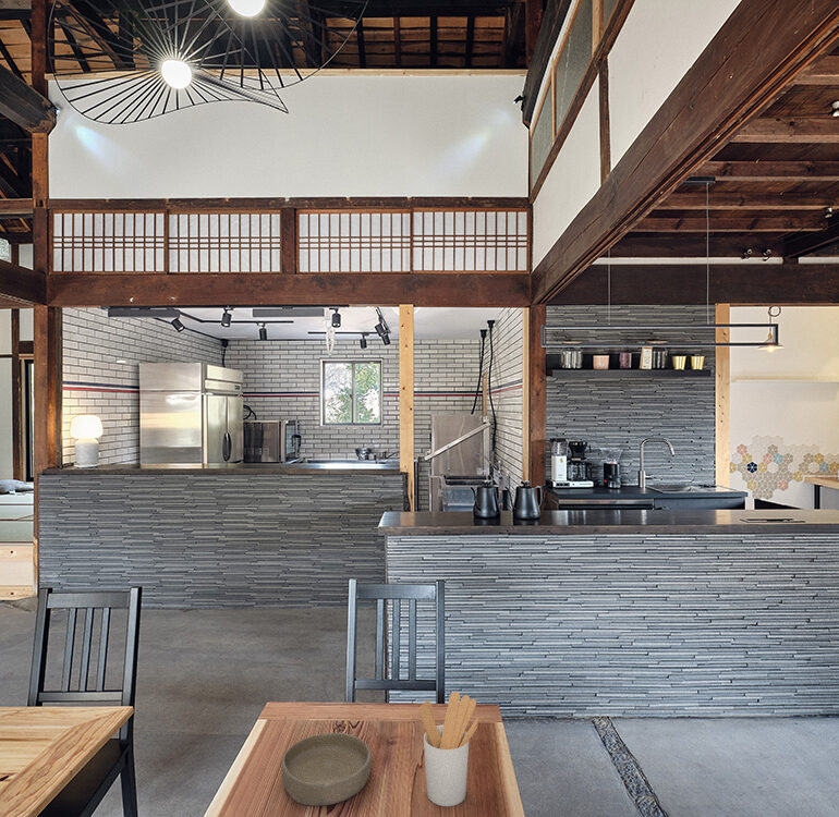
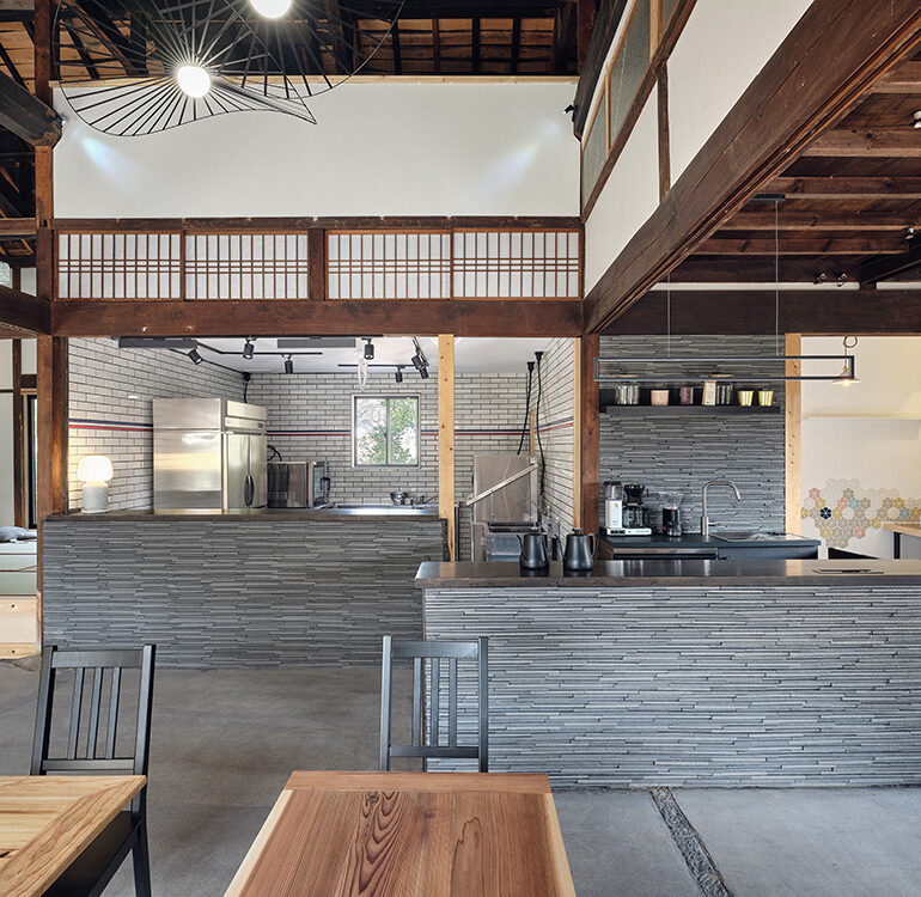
- bowl [280,732,373,807]
- utensil holder [418,691,479,807]
